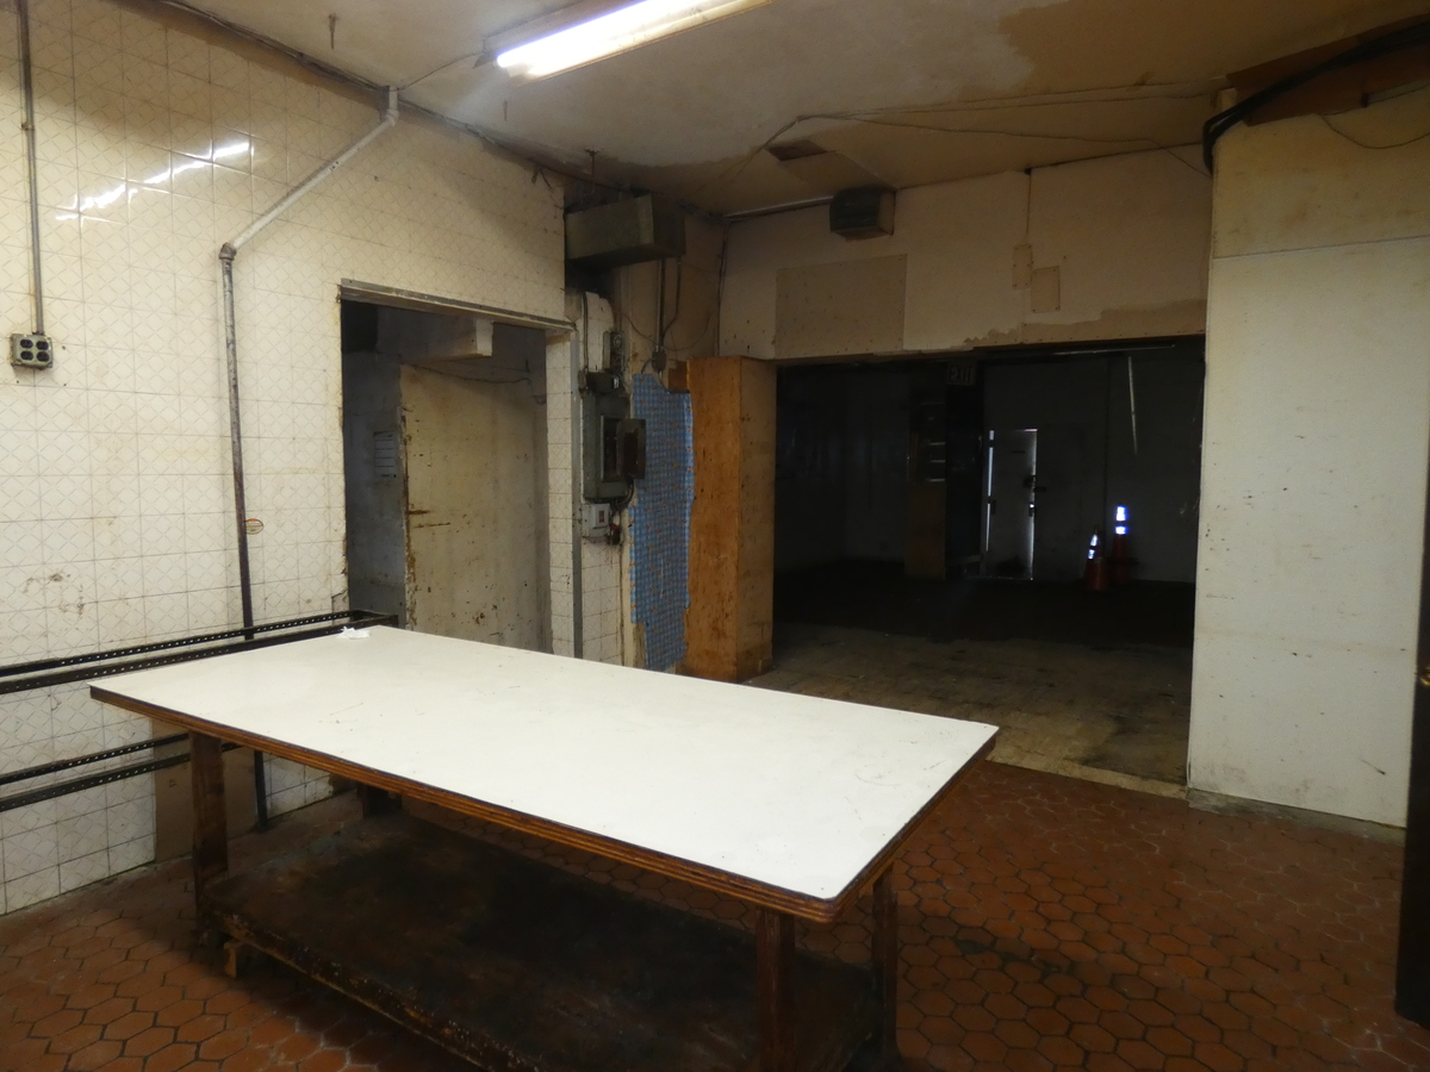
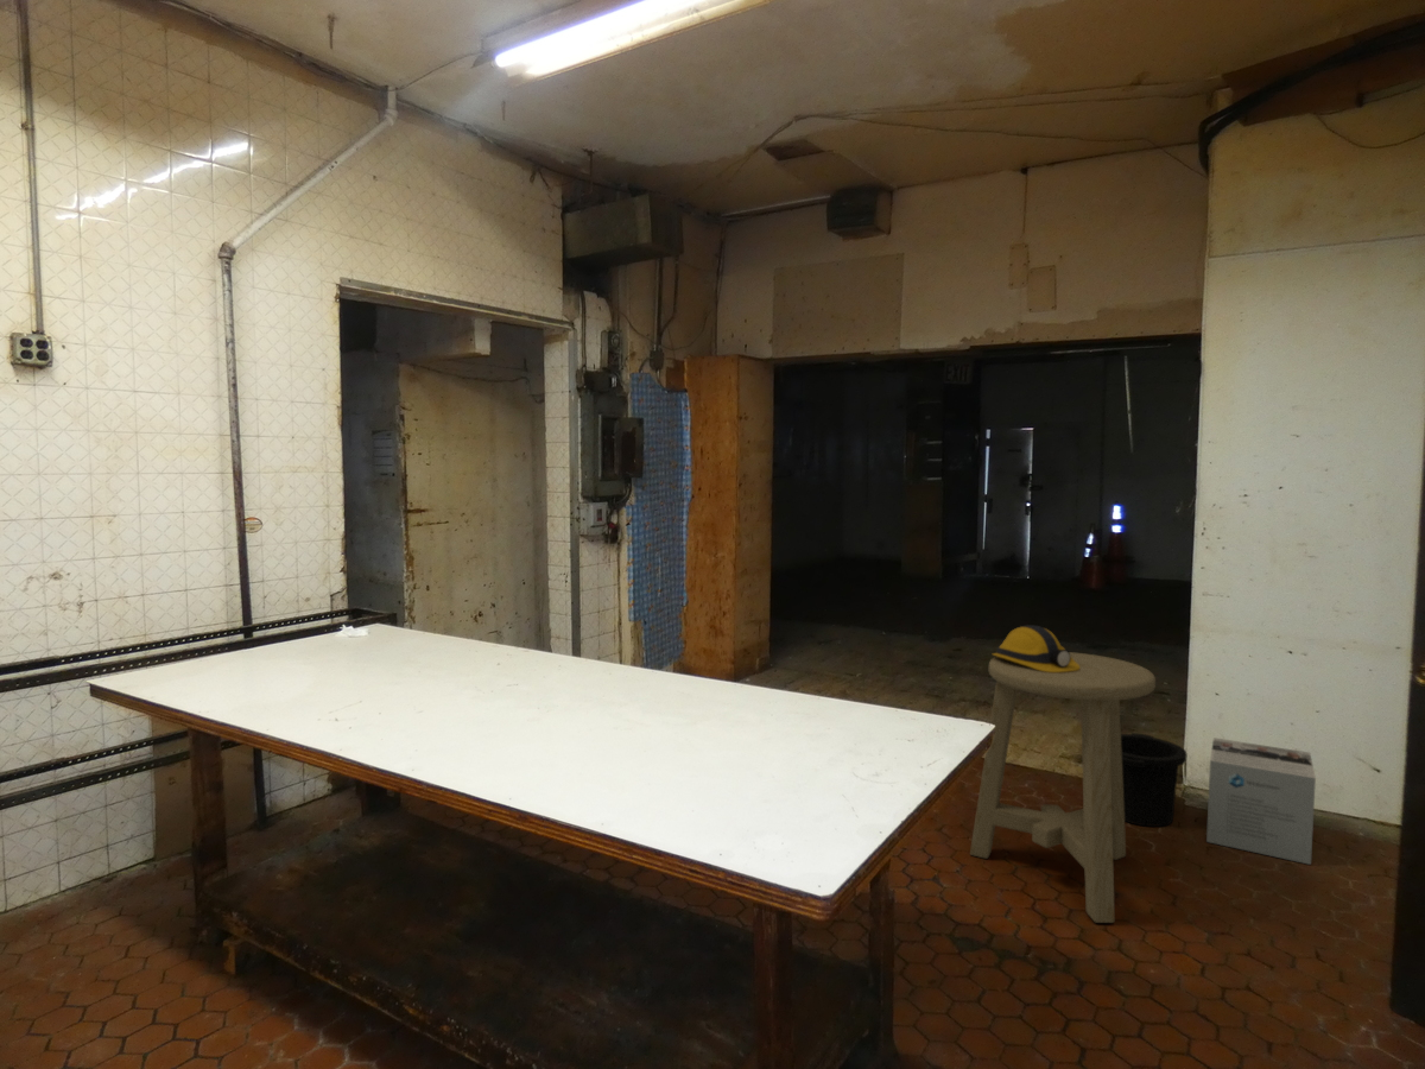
+ hard hat [992,624,1079,672]
+ trash can [1121,732,1189,828]
+ cardboard box [1205,736,1317,866]
+ stool [969,651,1157,924]
